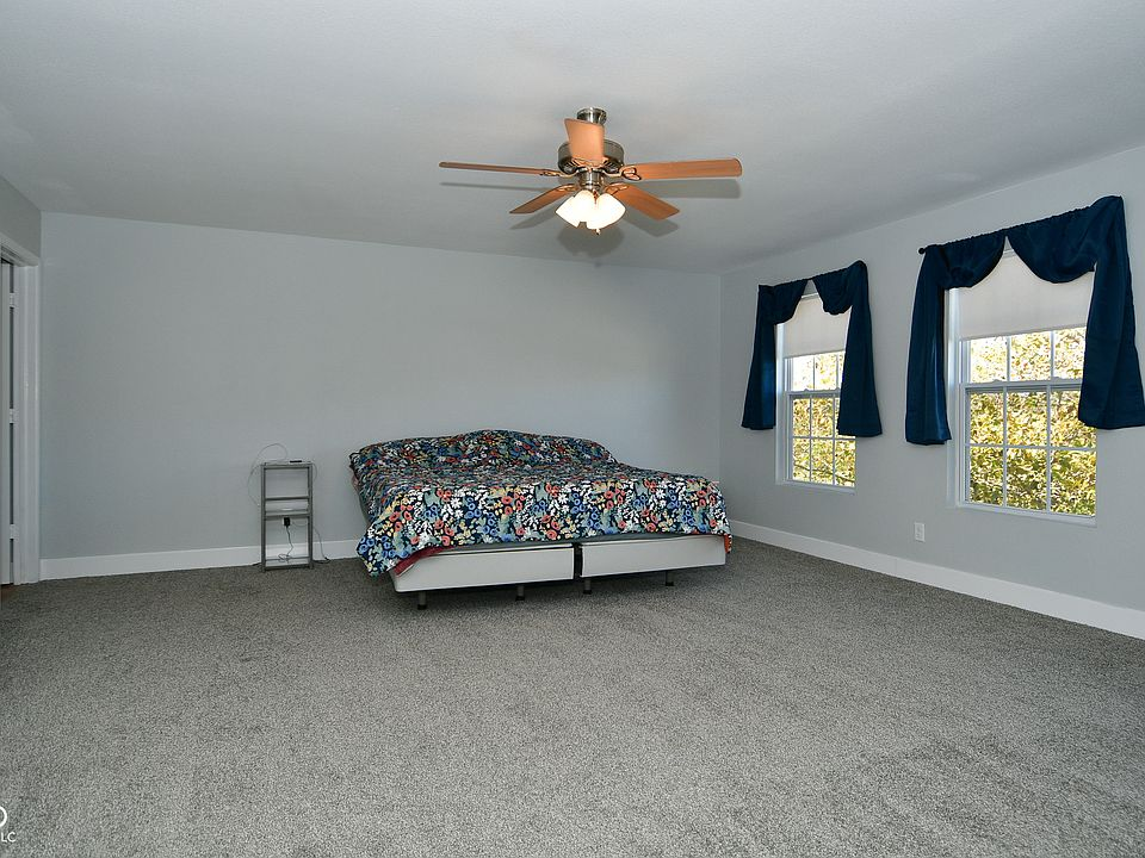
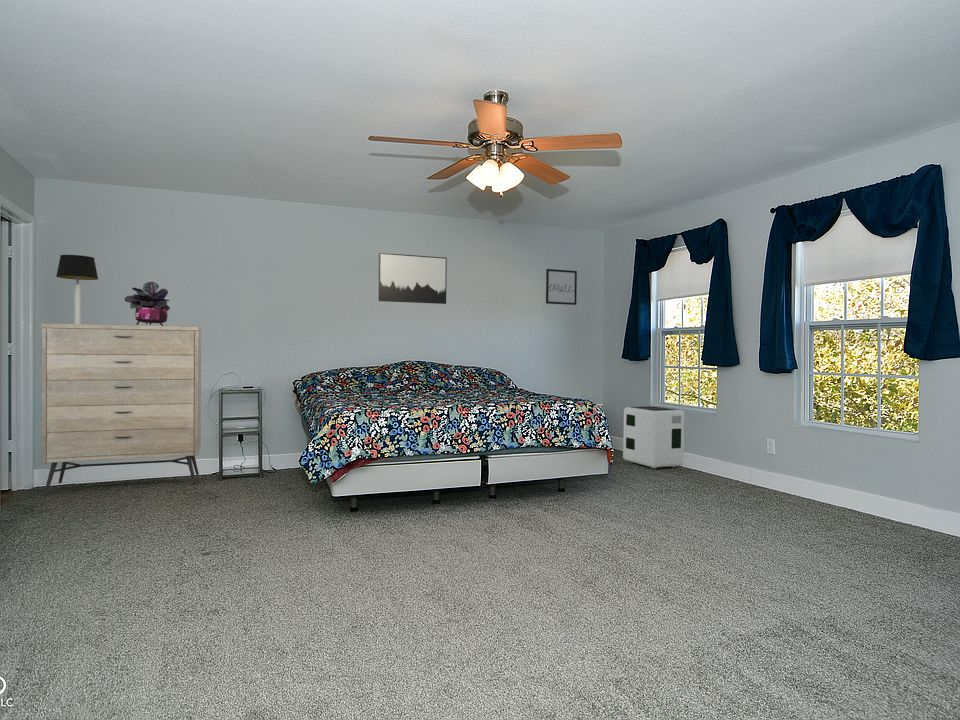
+ table lamp [55,254,99,324]
+ potted plant [123,281,171,326]
+ wall art [377,252,448,305]
+ air purifier [622,405,685,469]
+ dresser [40,322,202,496]
+ wall art [545,268,578,306]
